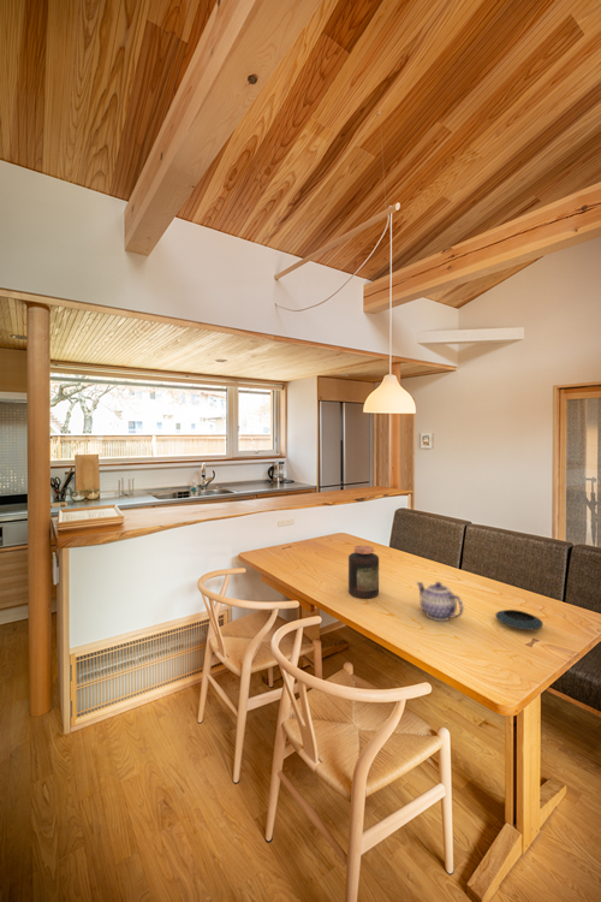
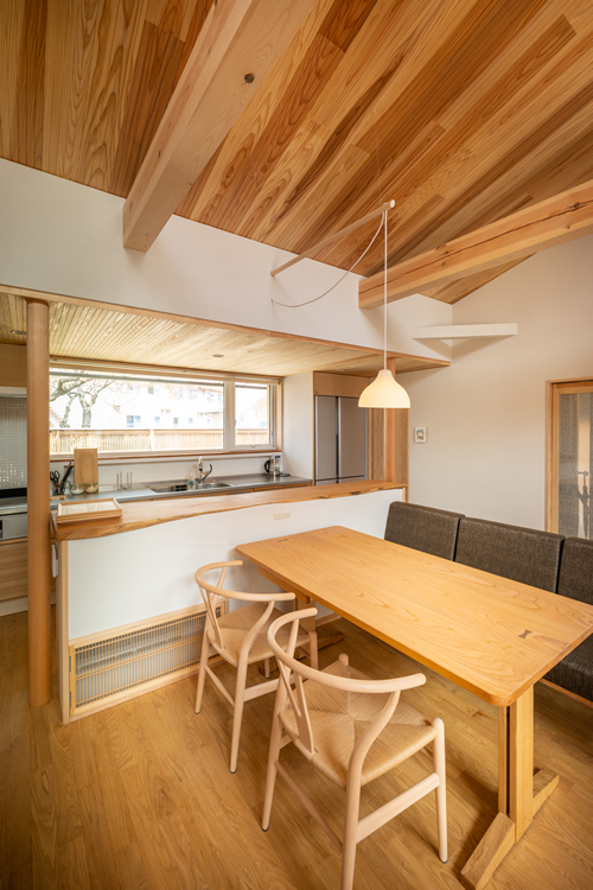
- saucer [495,609,545,631]
- jar [347,545,380,599]
- teapot [415,581,465,622]
